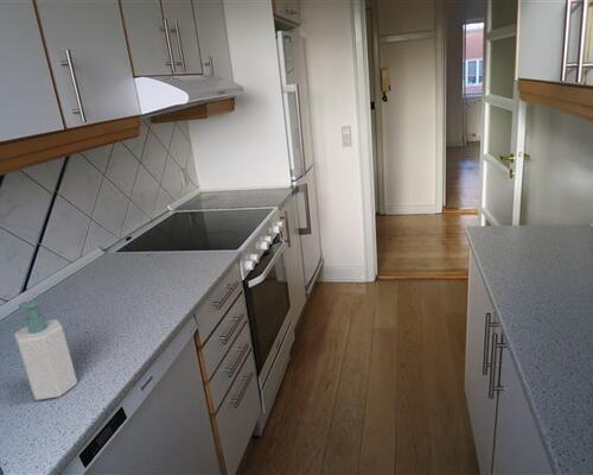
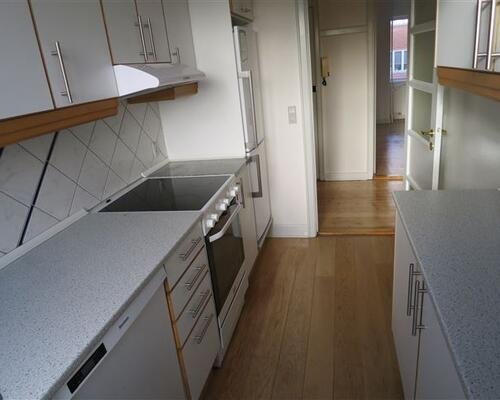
- soap bottle [13,299,78,401]
